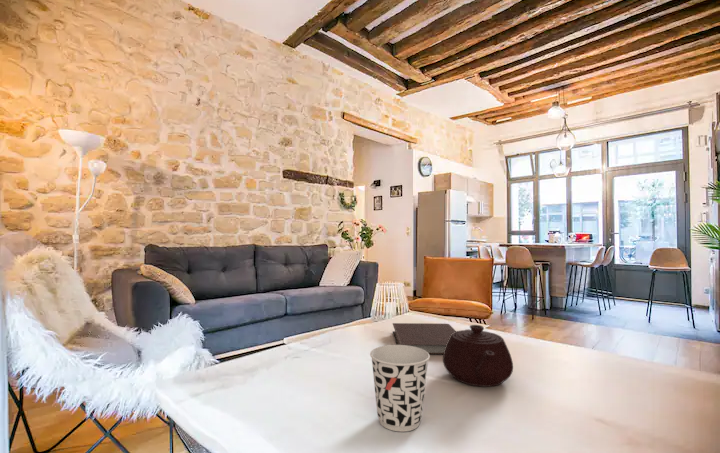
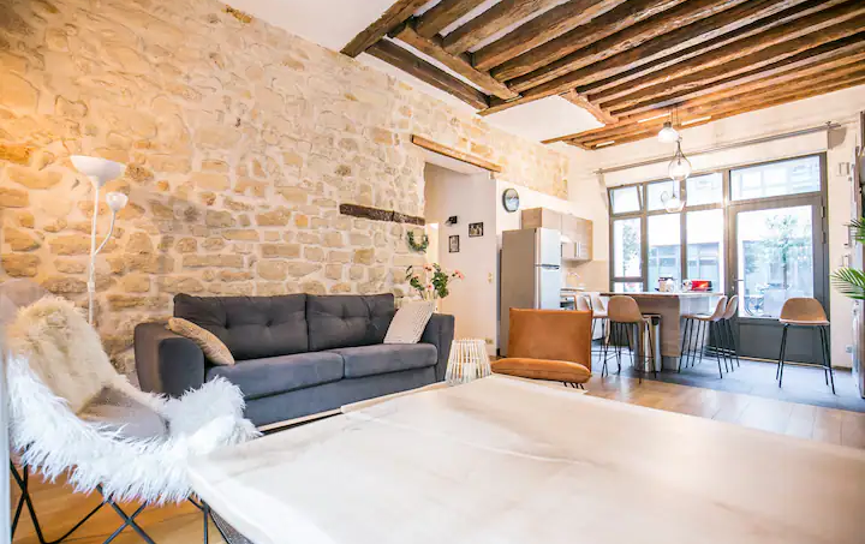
- cup [369,344,431,433]
- teapot [442,324,514,388]
- notebook [392,322,457,356]
